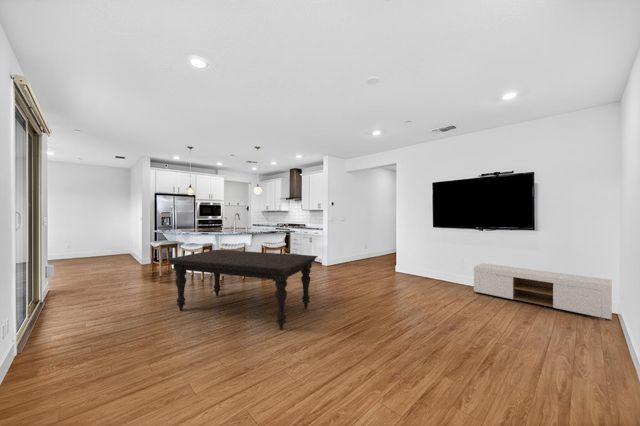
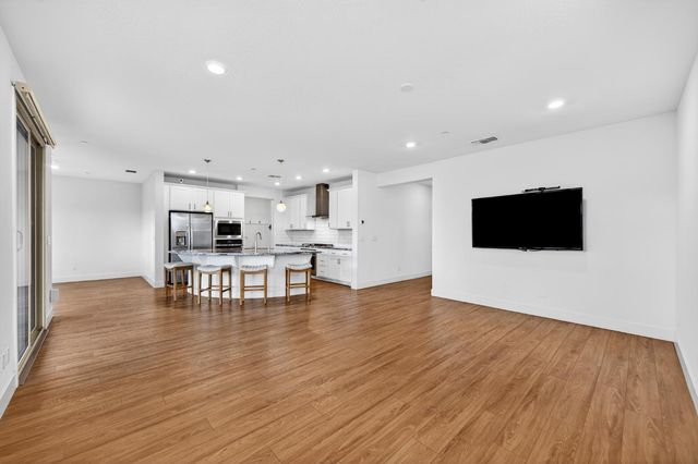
- dining table [166,249,319,331]
- cabinet [473,262,613,322]
